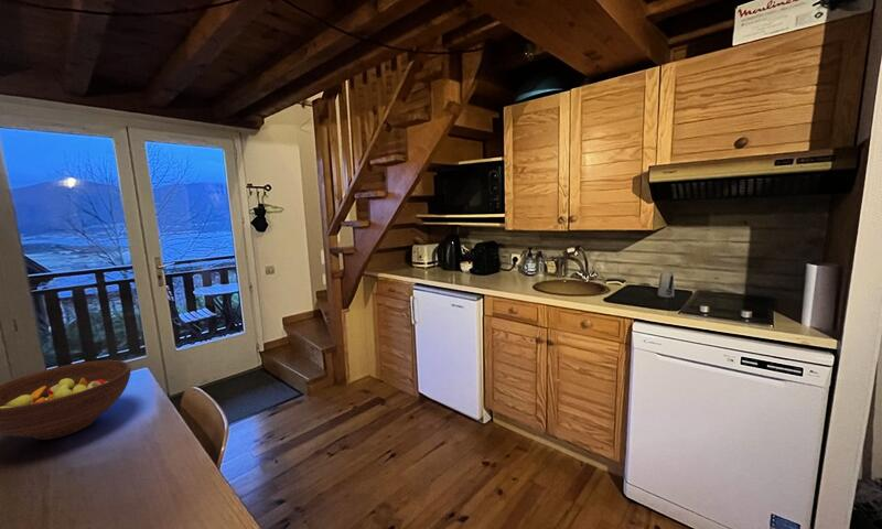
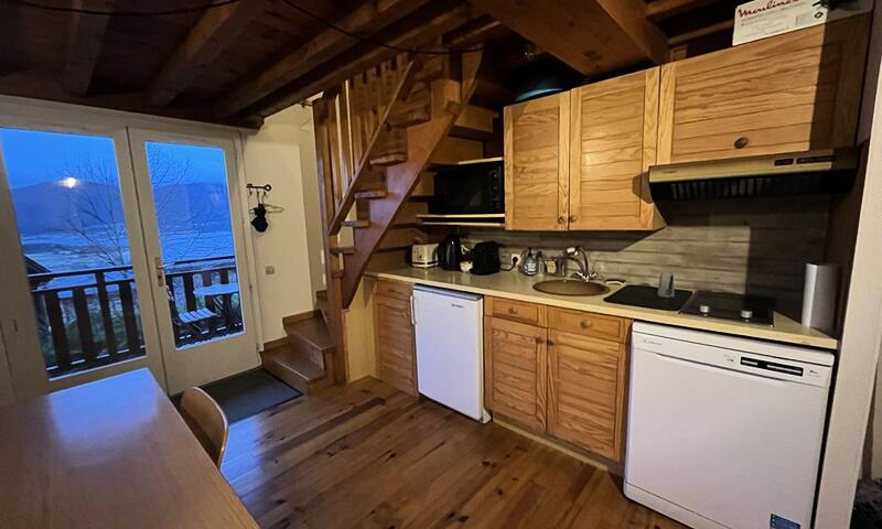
- fruit bowl [0,359,131,441]
